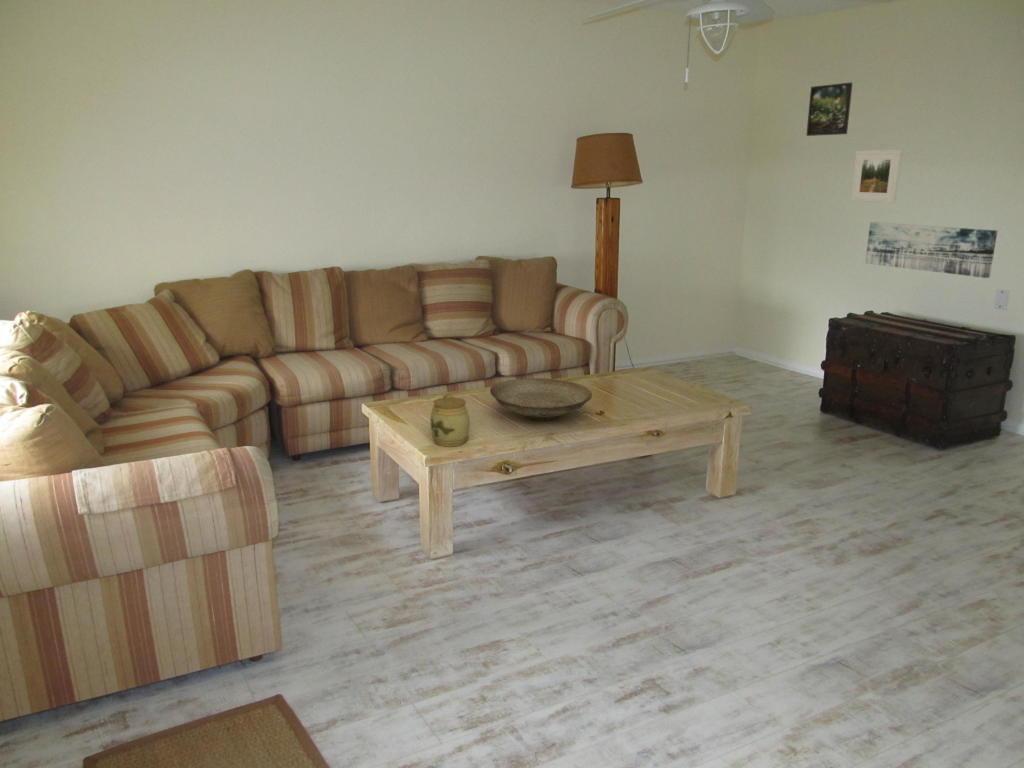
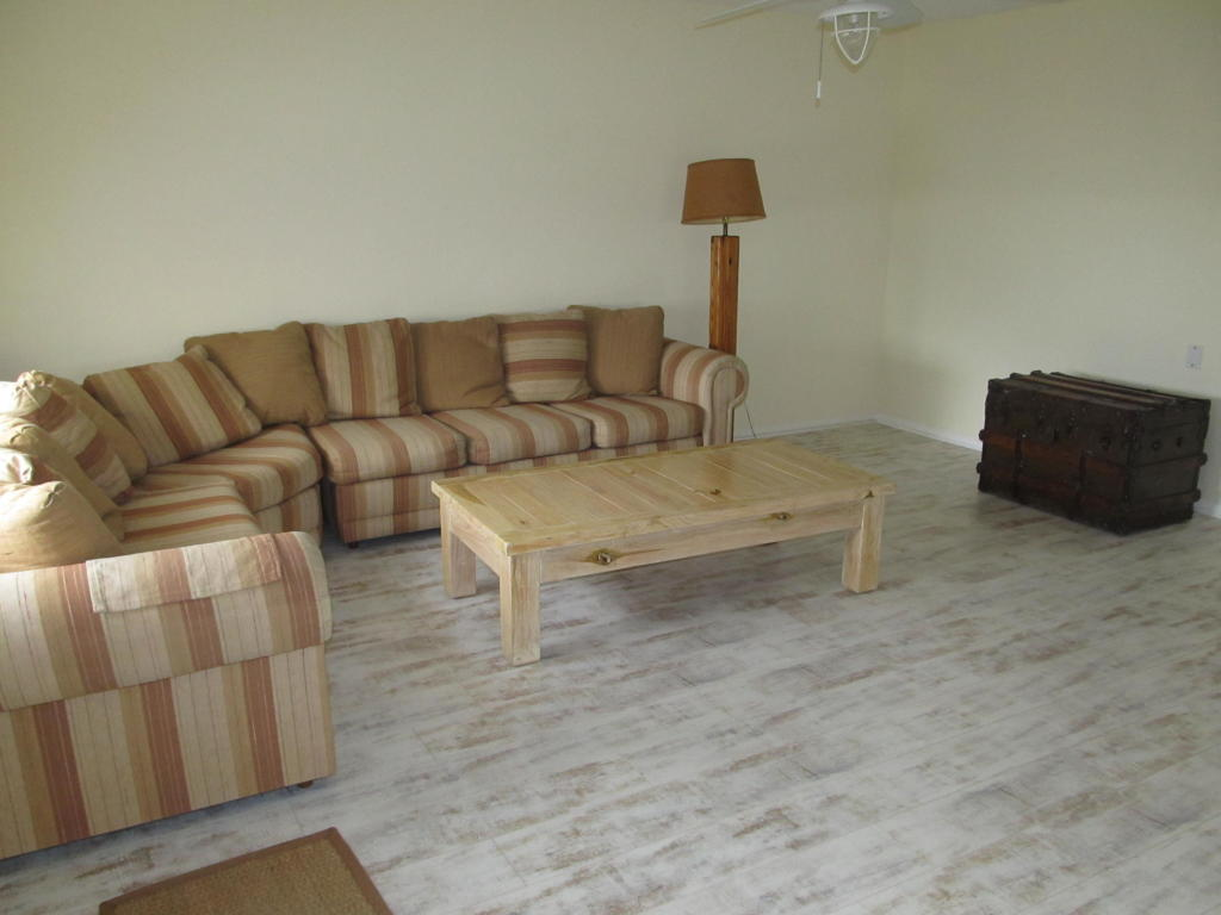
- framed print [805,82,853,137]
- decorative bowl [489,377,593,422]
- jar [429,392,471,448]
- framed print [850,149,903,204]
- wall art [864,221,998,279]
